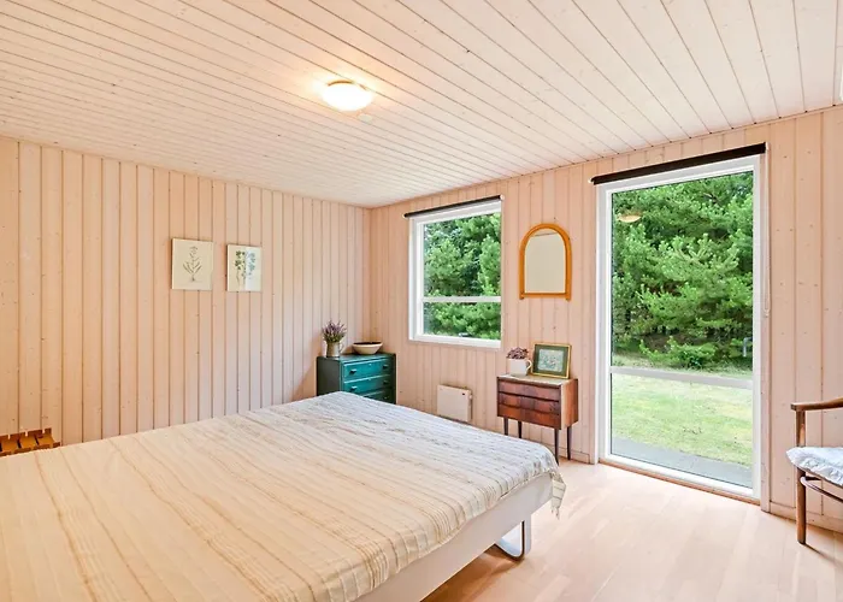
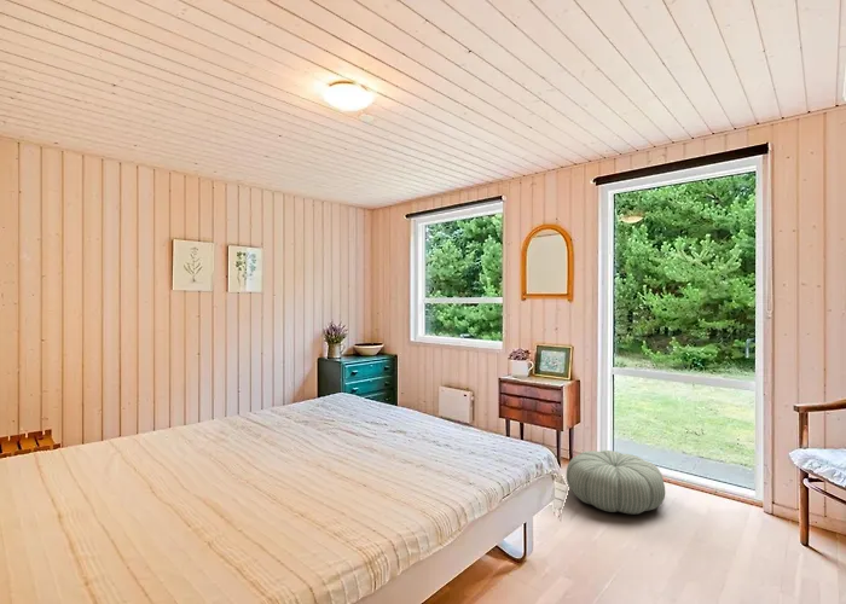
+ pouf [566,449,666,515]
